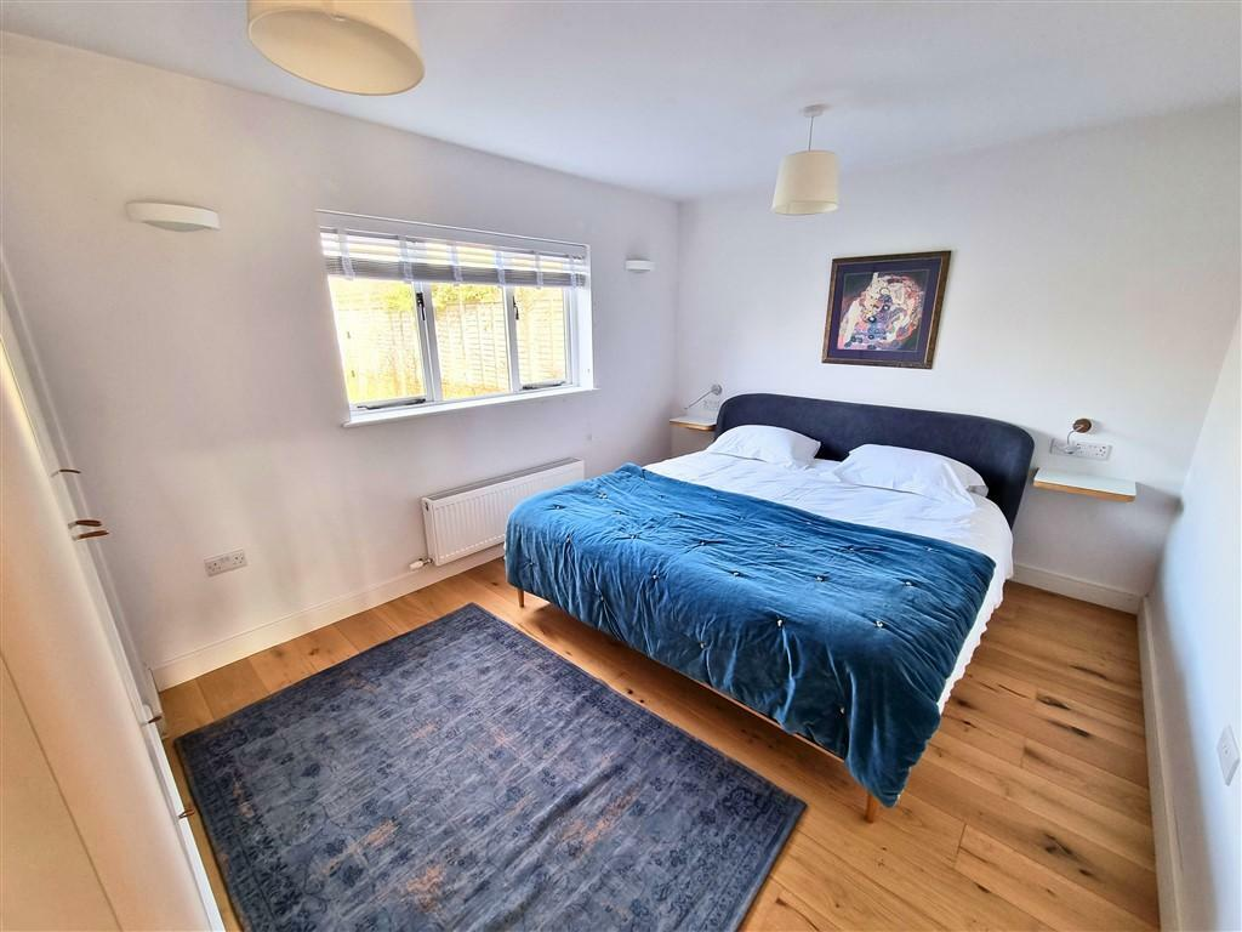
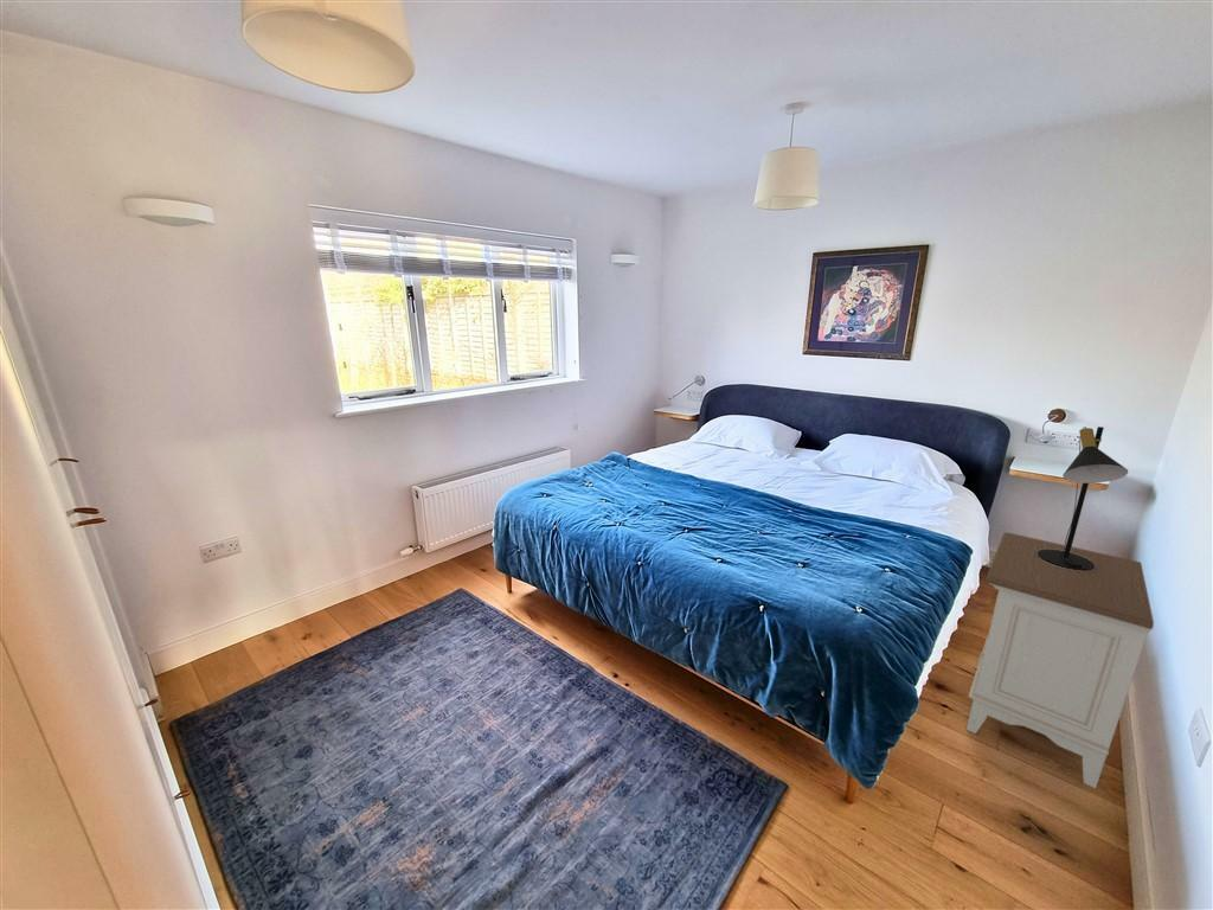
+ table lamp [1038,425,1129,571]
+ nightstand [965,531,1155,789]
